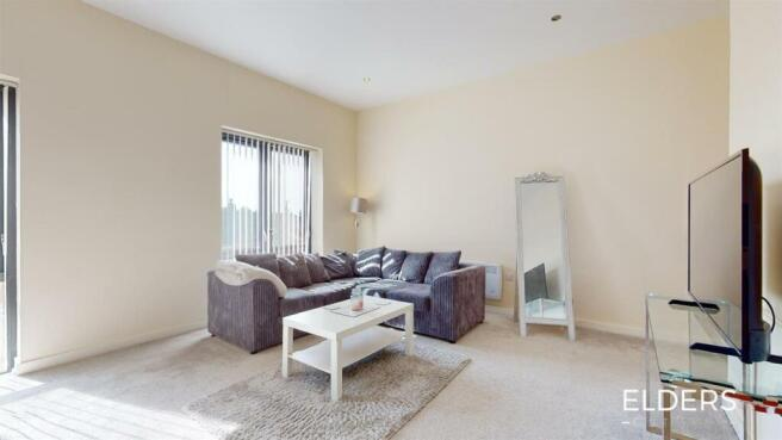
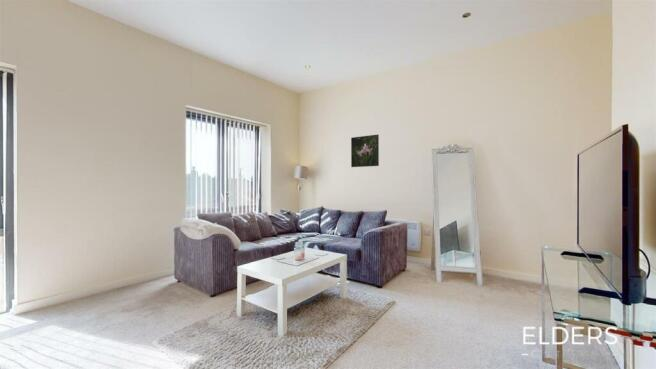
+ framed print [350,134,380,168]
